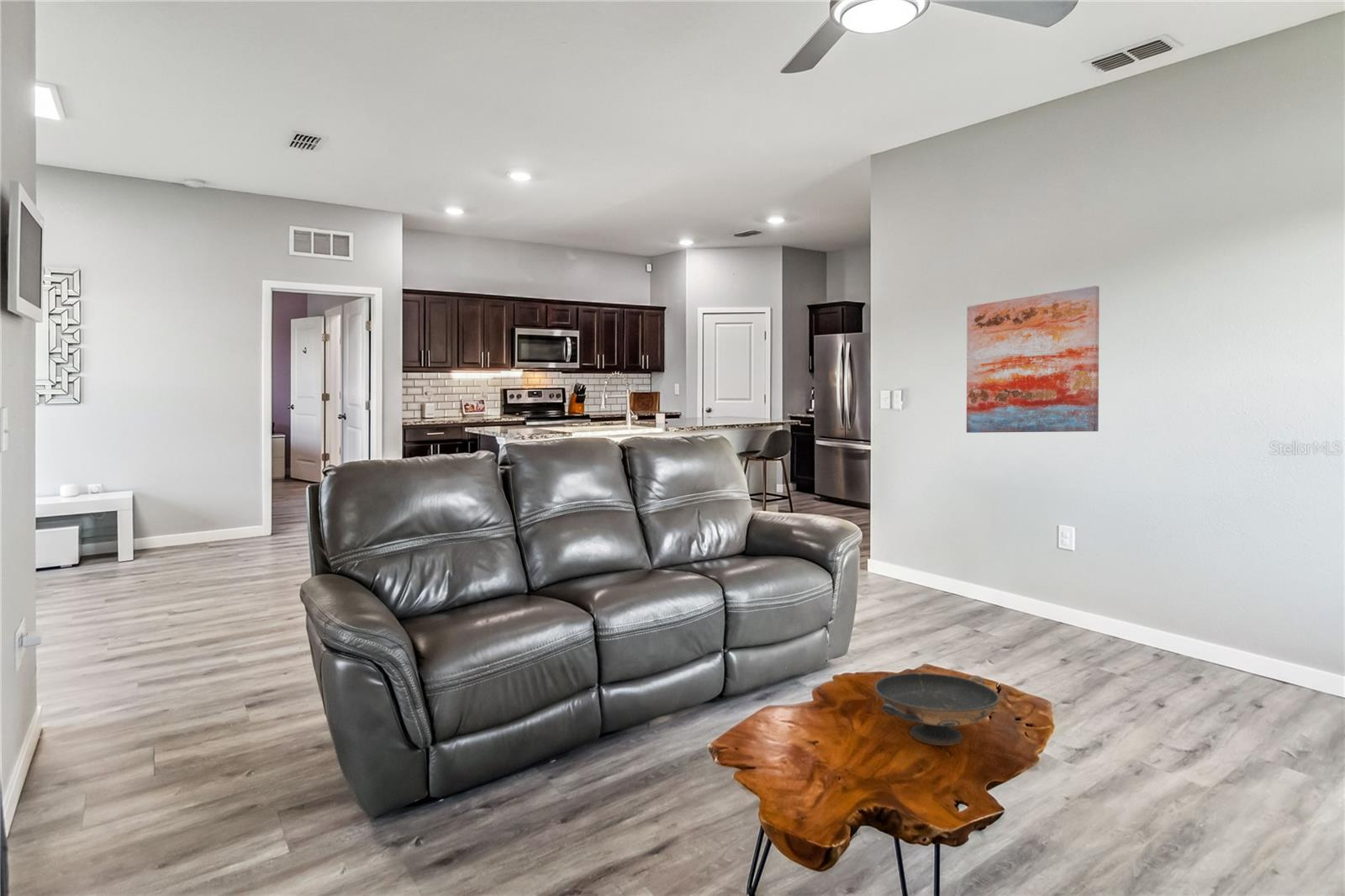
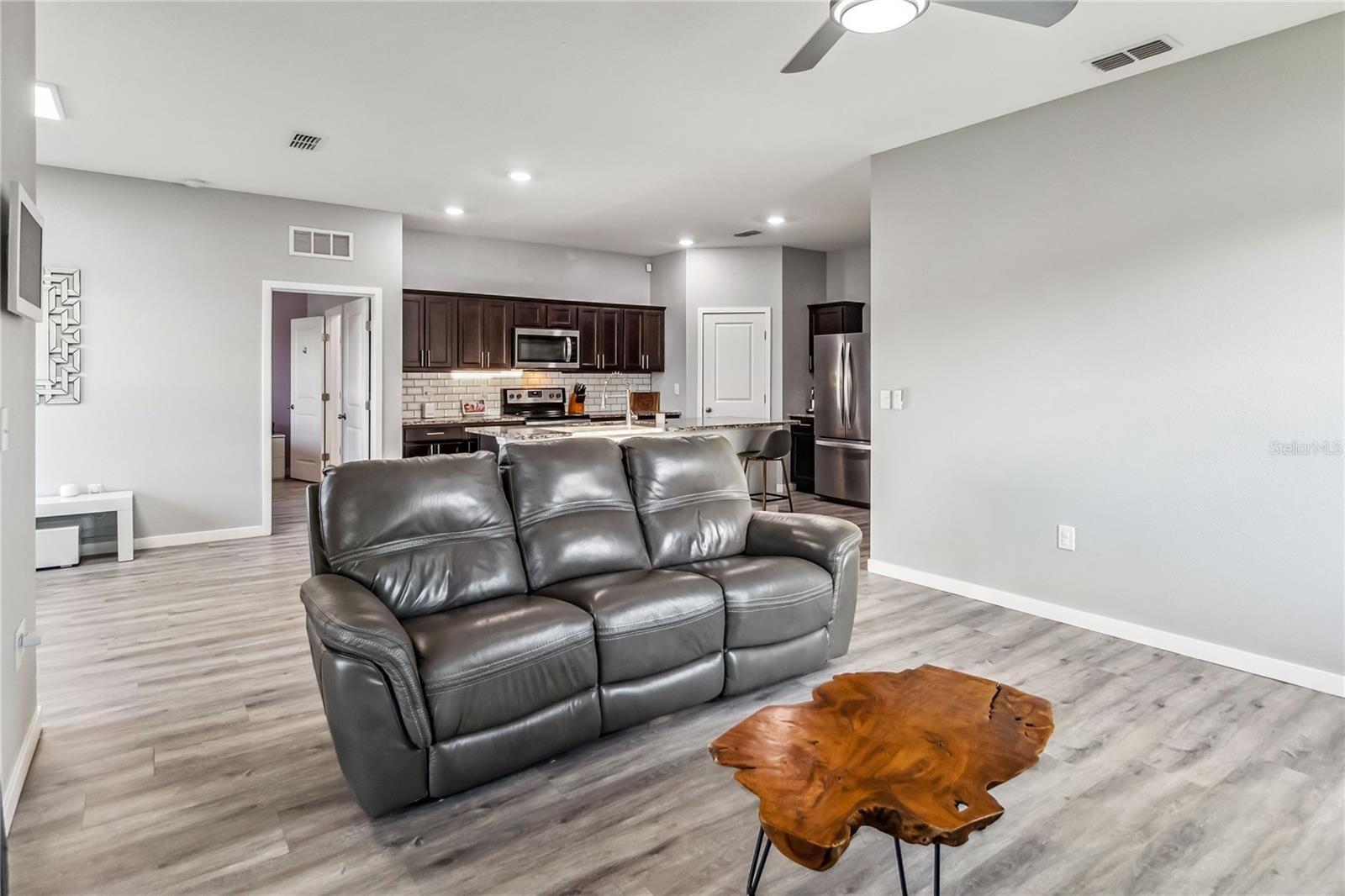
- decorative bowl [873,672,1001,746]
- wall art [966,285,1100,434]
